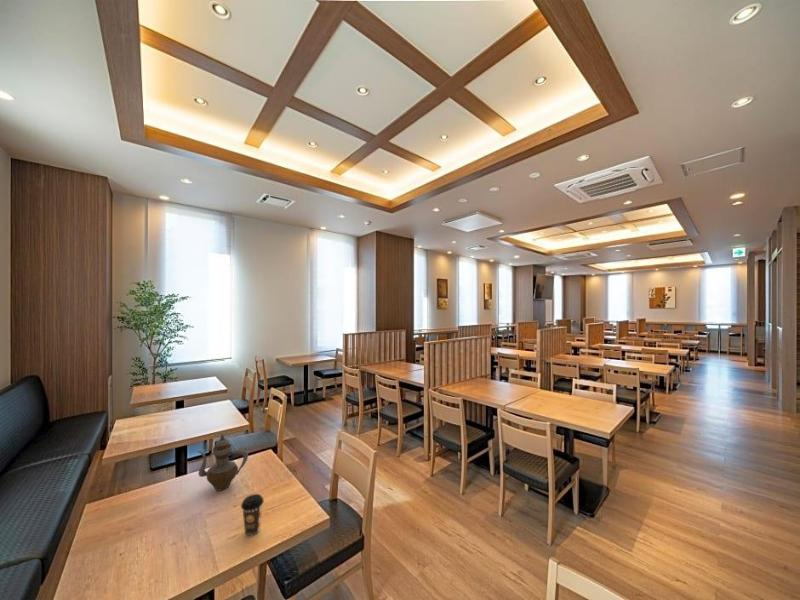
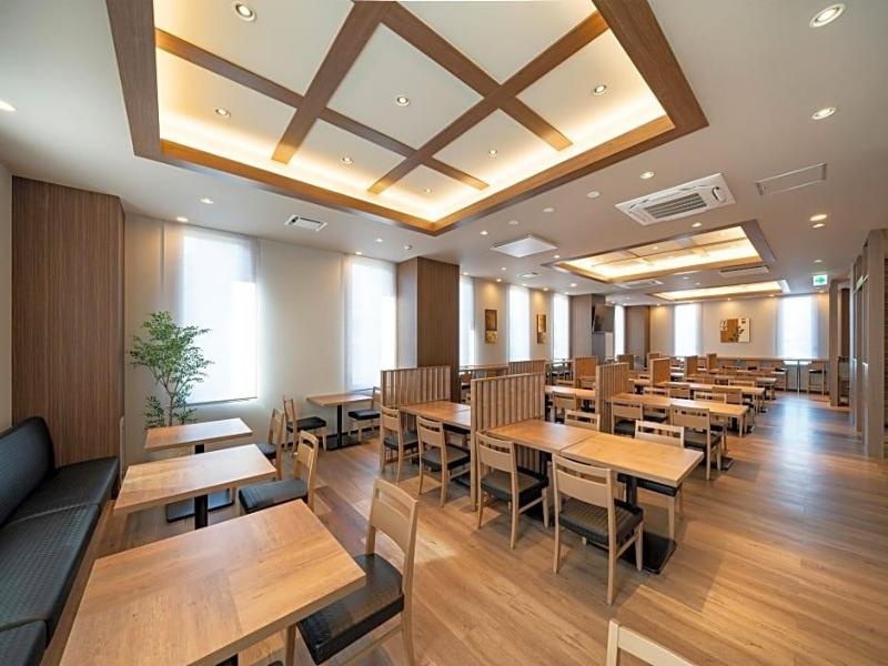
- teapot [197,432,249,491]
- coffee cup [240,493,265,537]
